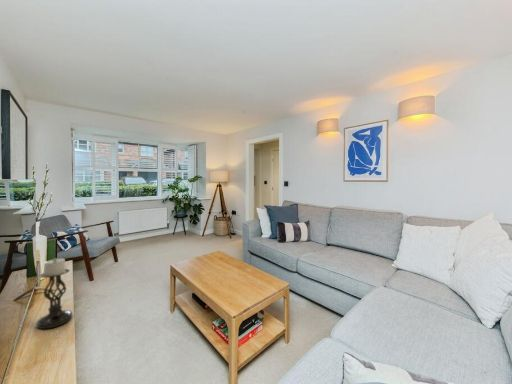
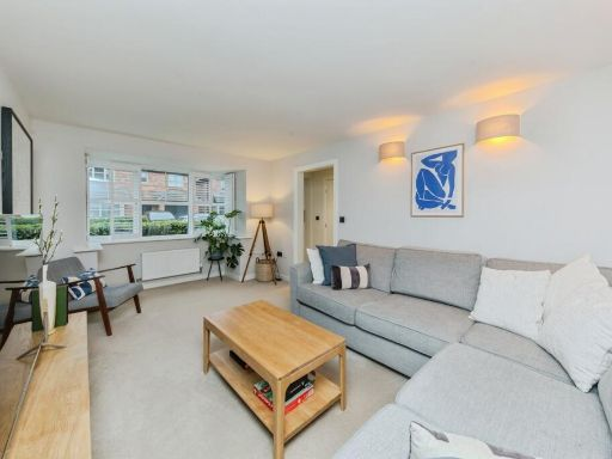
- candle holder [36,257,74,330]
